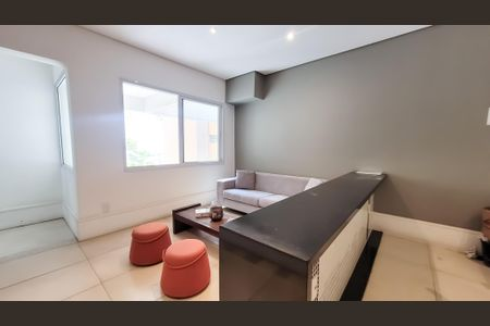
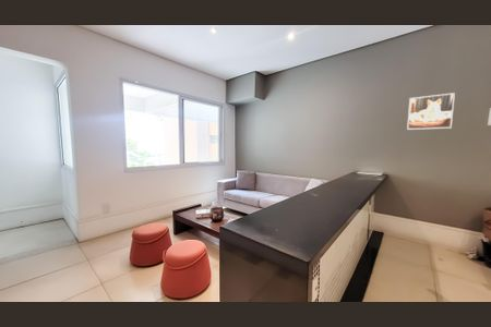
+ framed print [406,92,456,131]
